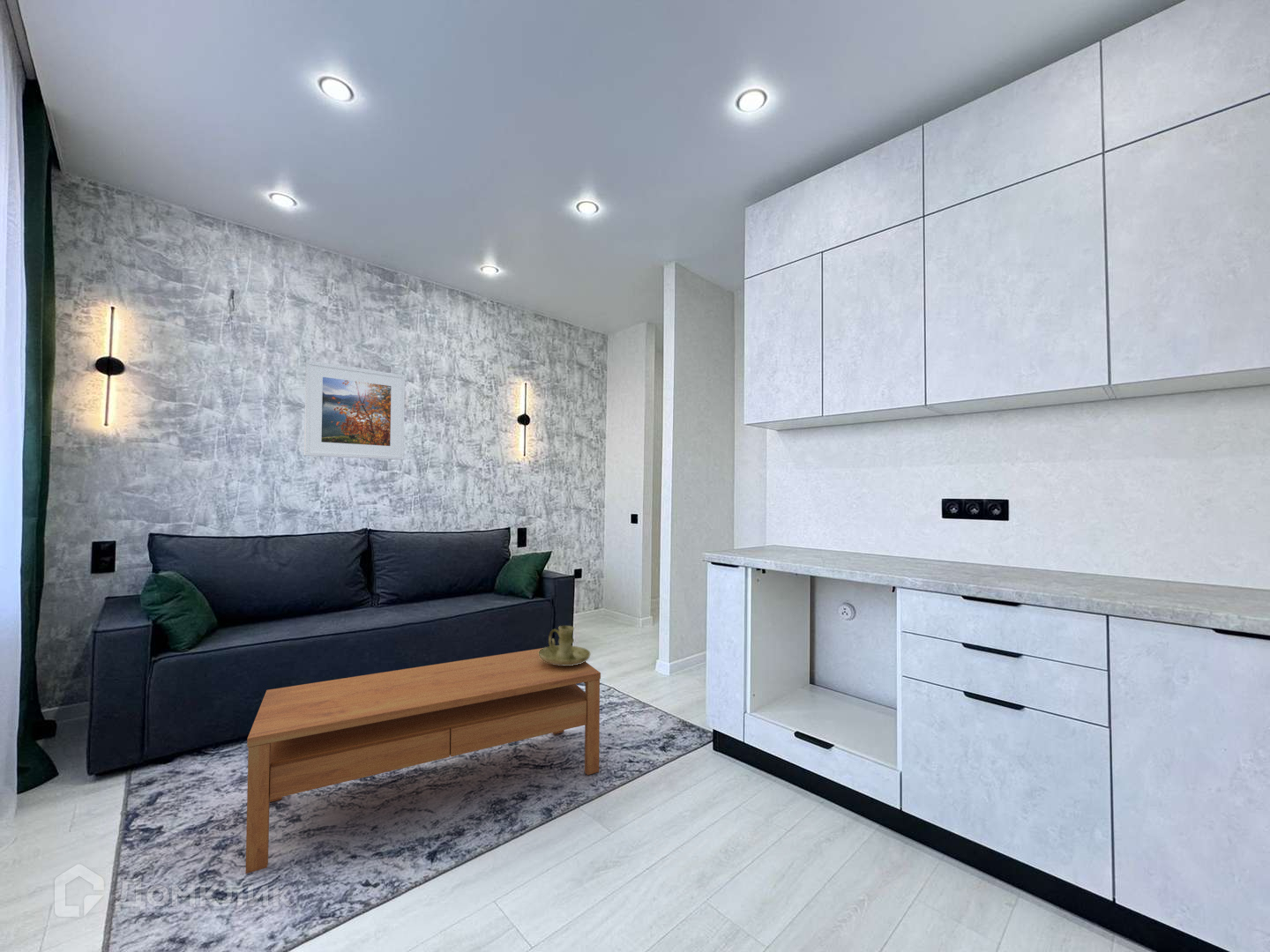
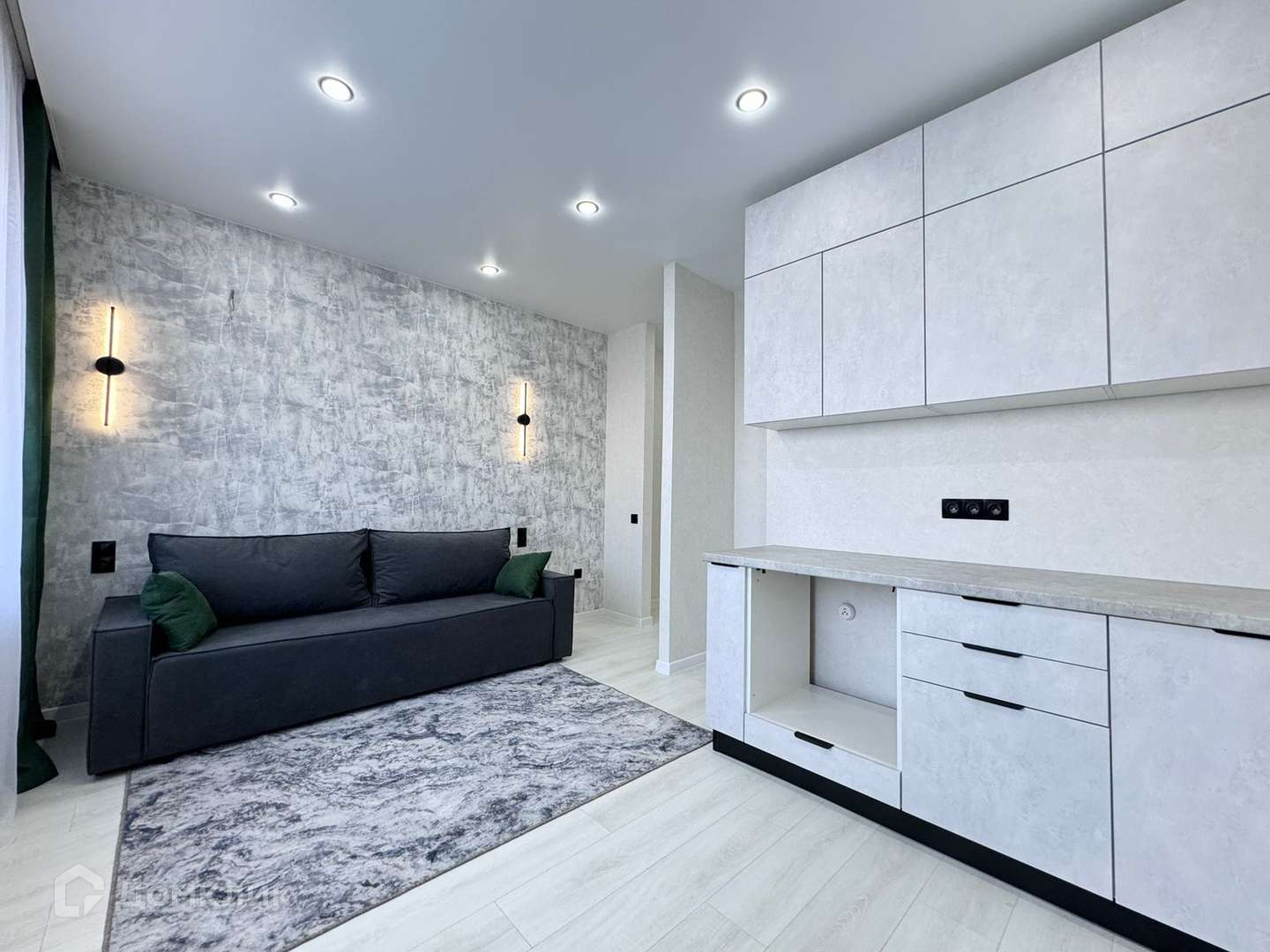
- candle holder [539,625,591,666]
- coffee table [244,647,601,874]
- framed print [303,360,406,460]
